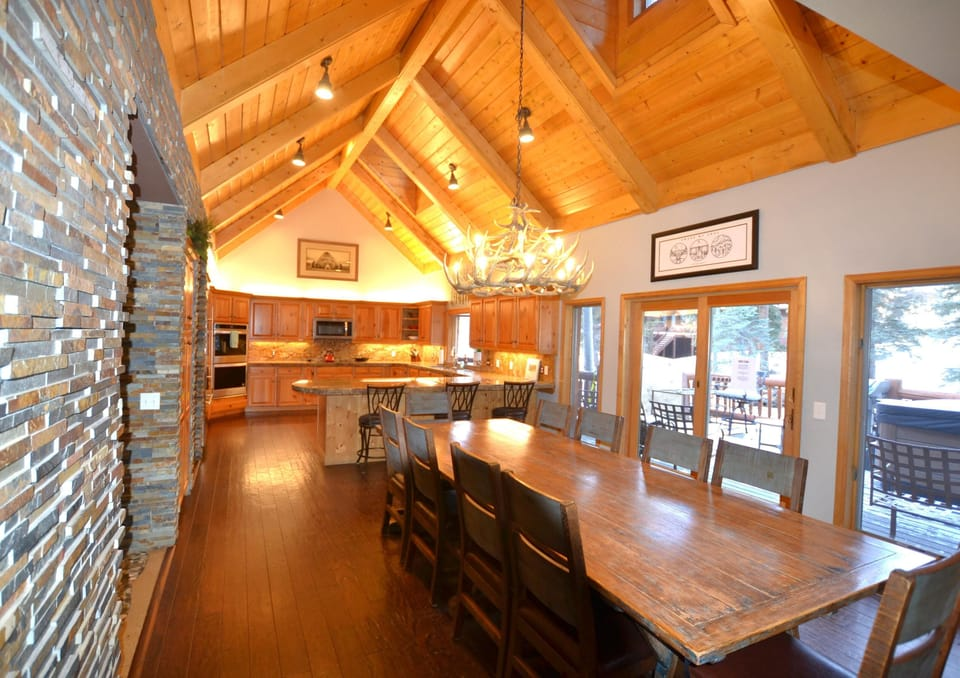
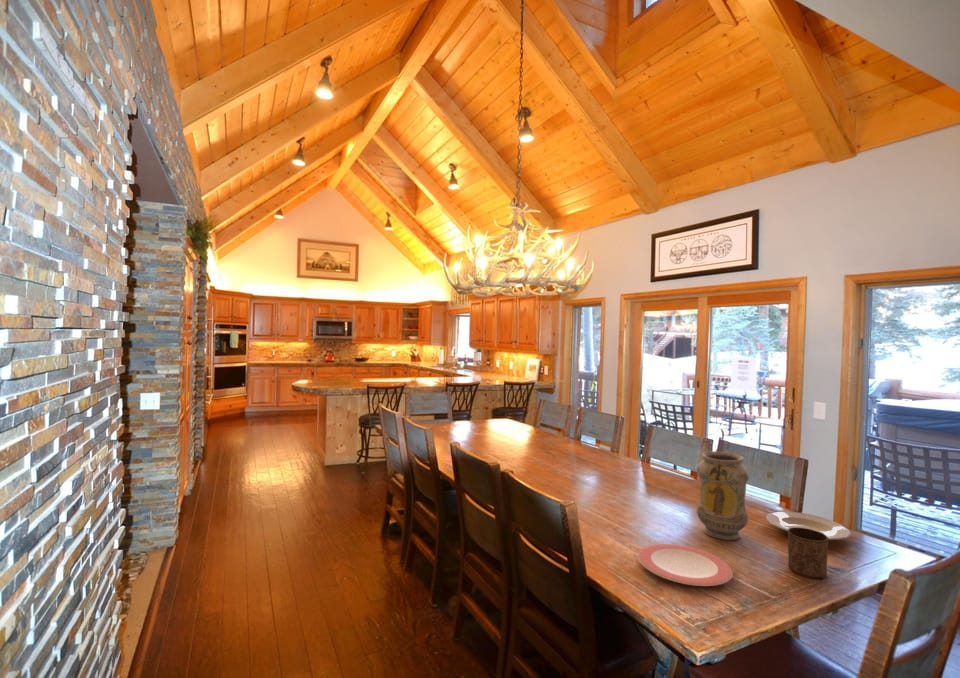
+ plate [765,510,851,541]
+ vase [696,450,750,541]
+ cup [787,527,829,579]
+ plate [637,543,733,587]
